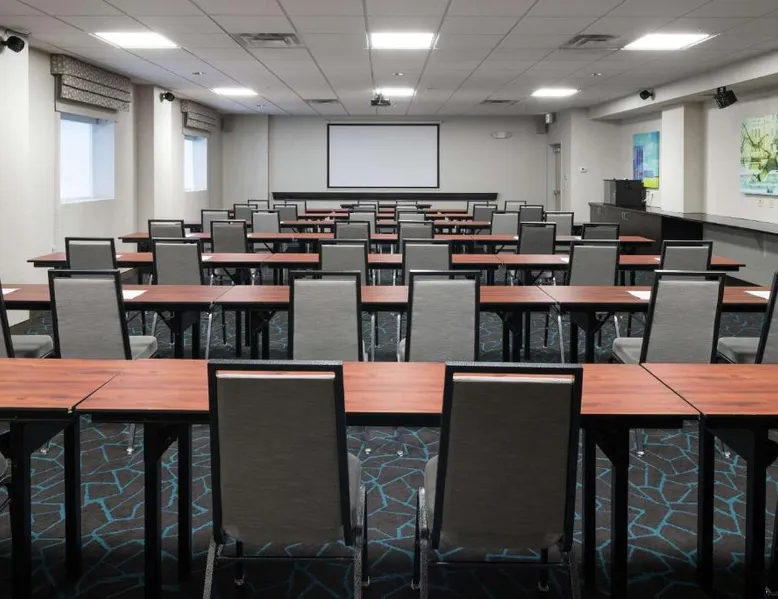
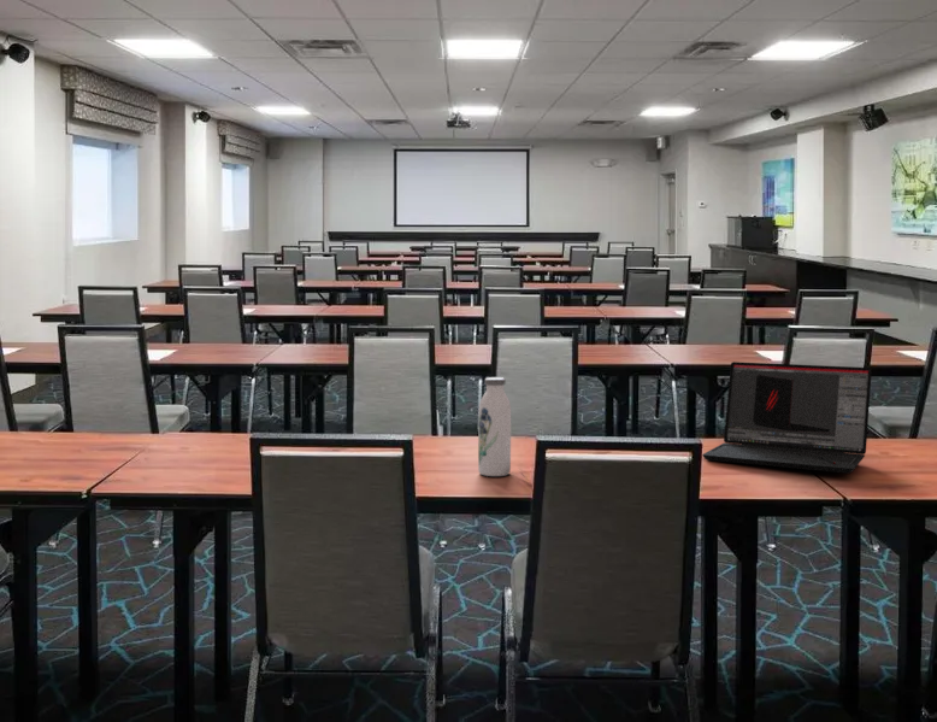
+ laptop [701,360,873,474]
+ water bottle [477,376,512,477]
